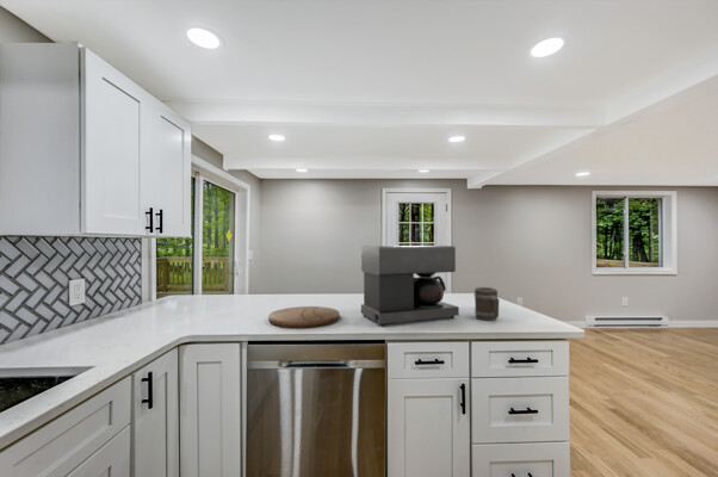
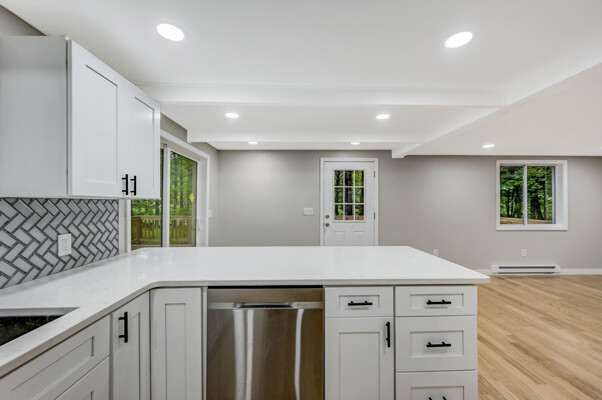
- barrel [473,286,500,322]
- cutting board [267,305,341,329]
- coffee maker [360,244,460,327]
